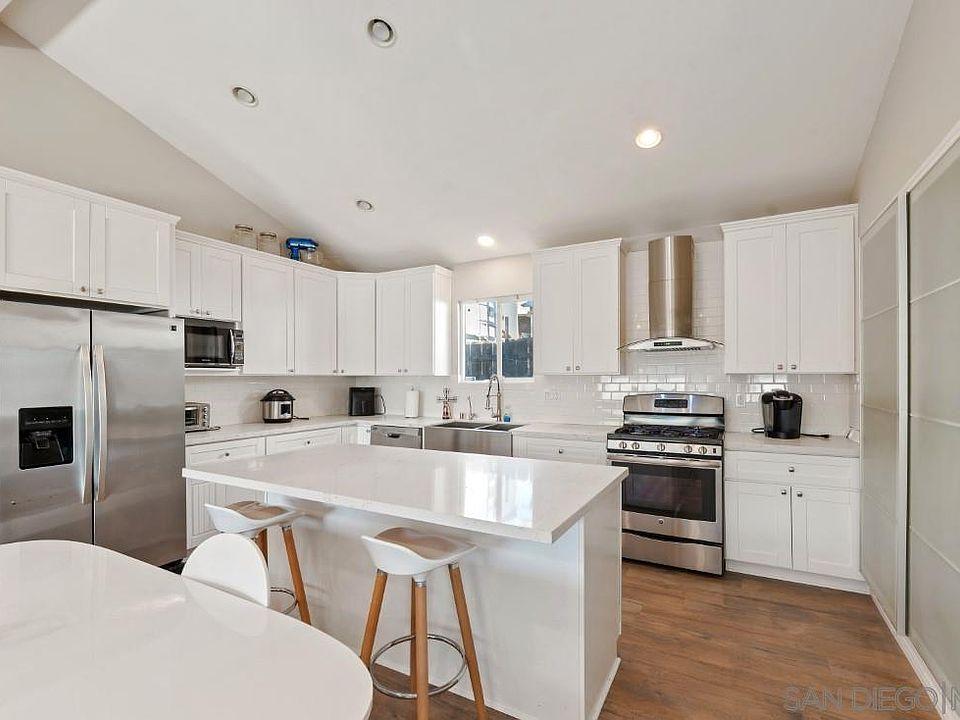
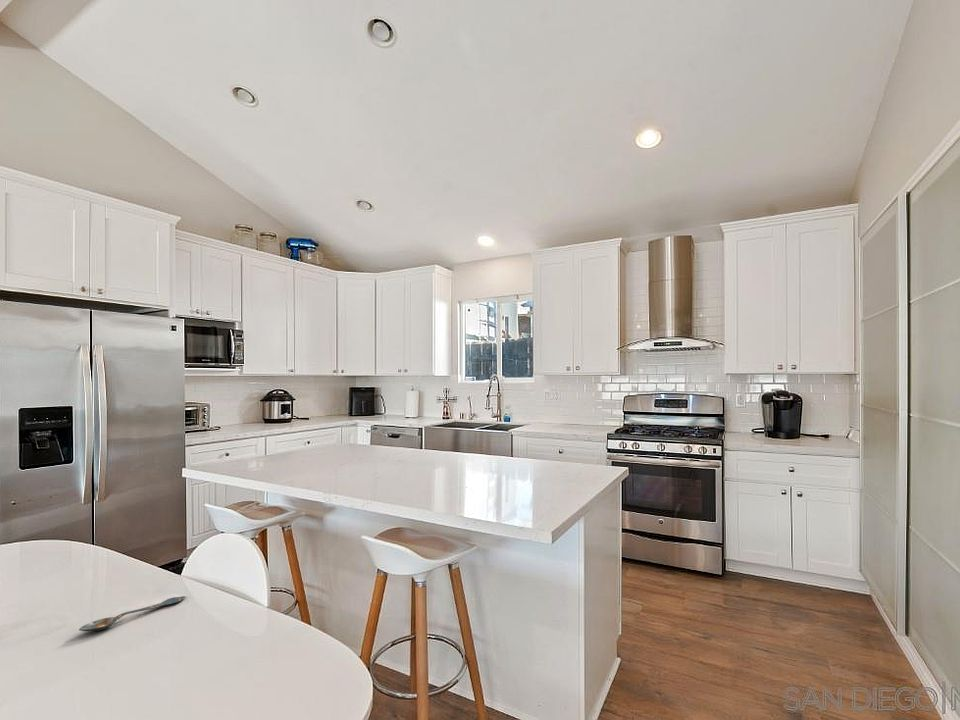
+ spoon [78,595,187,632]
